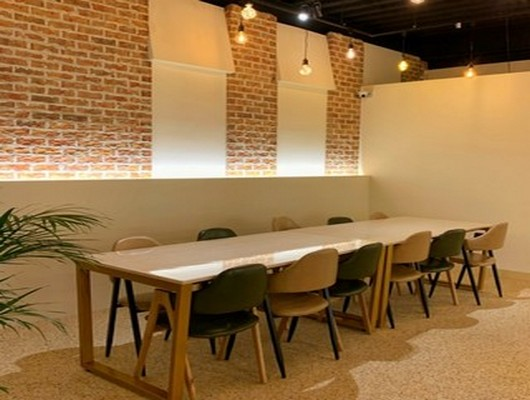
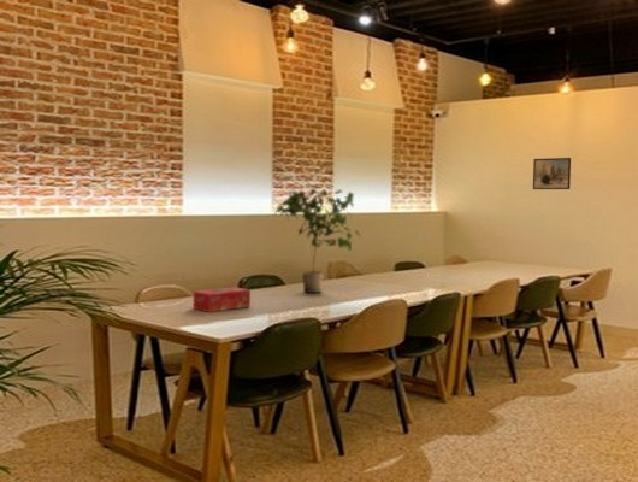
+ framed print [532,157,572,190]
+ potted plant [273,188,361,294]
+ tissue box [193,286,252,313]
